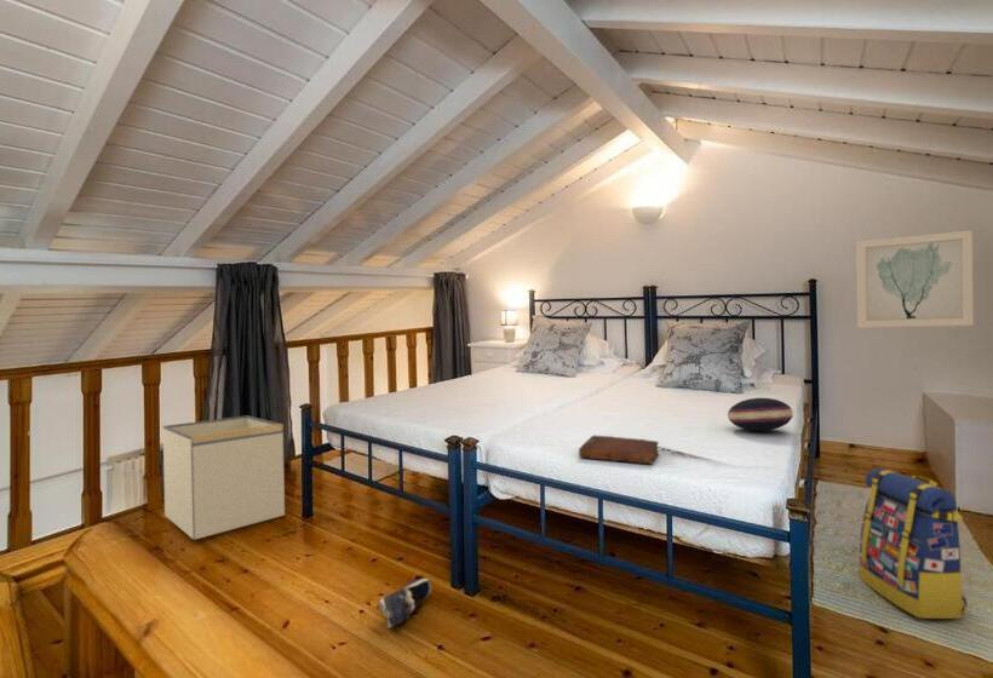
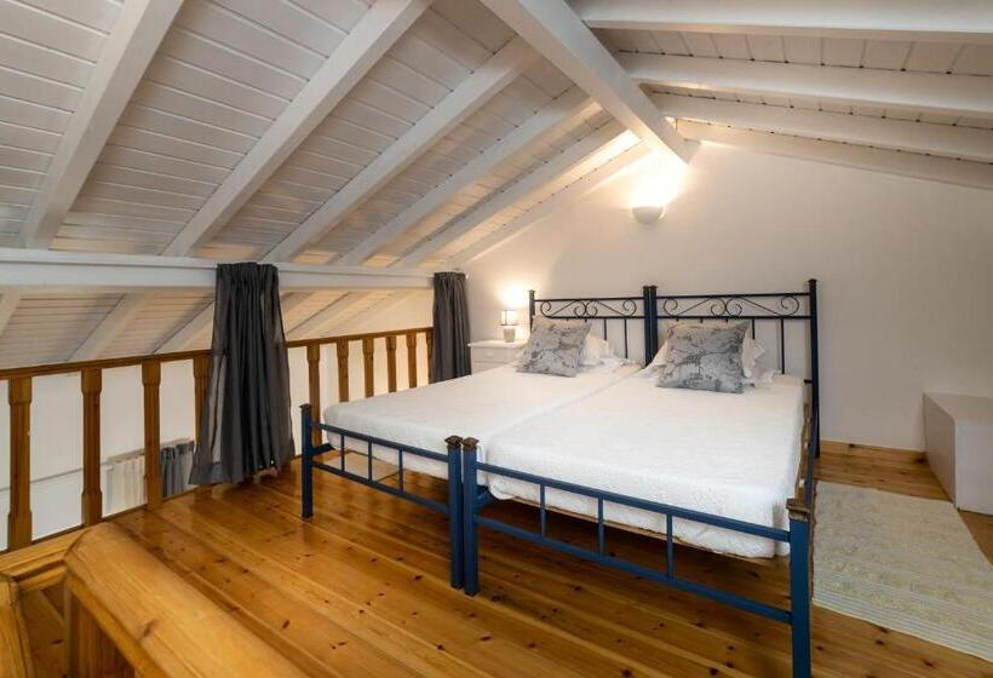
- wall art [855,229,975,329]
- cushion [727,397,794,432]
- diary [578,435,660,465]
- storage bin [161,414,286,540]
- shoe [375,578,434,630]
- backpack [859,467,969,620]
